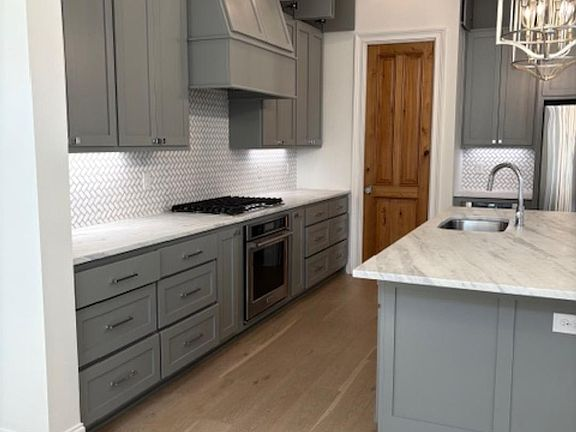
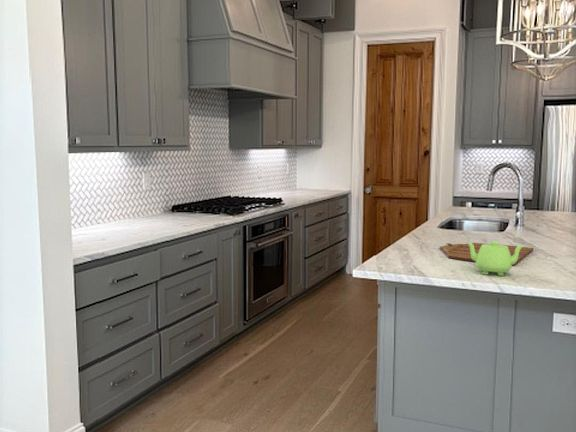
+ teapot [465,241,526,277]
+ cutting board [439,242,534,266]
